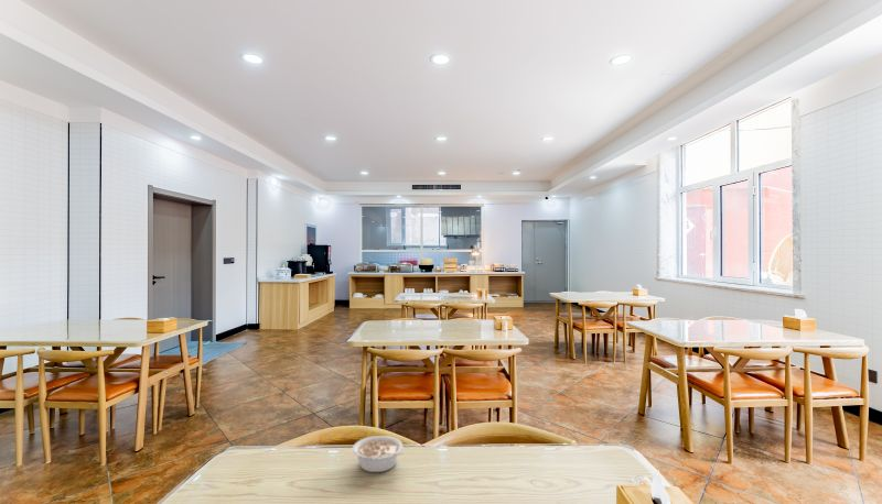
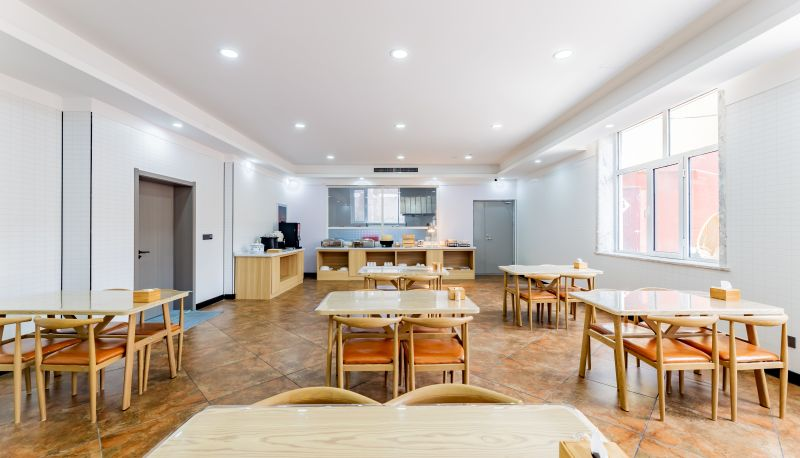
- legume [352,435,404,473]
